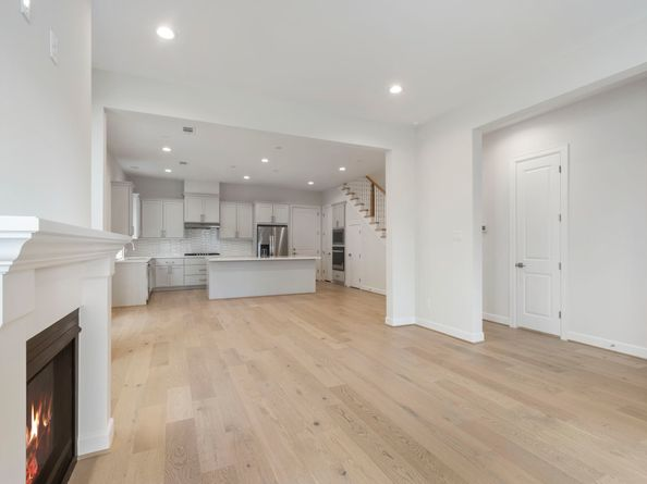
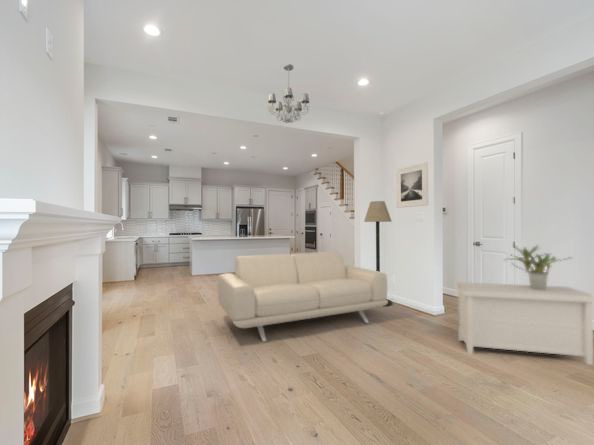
+ sofa [217,250,388,343]
+ bench [453,281,594,366]
+ potted plant [502,243,574,290]
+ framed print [395,161,429,209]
+ floor lamp [363,200,393,307]
+ chandelier [266,63,310,124]
